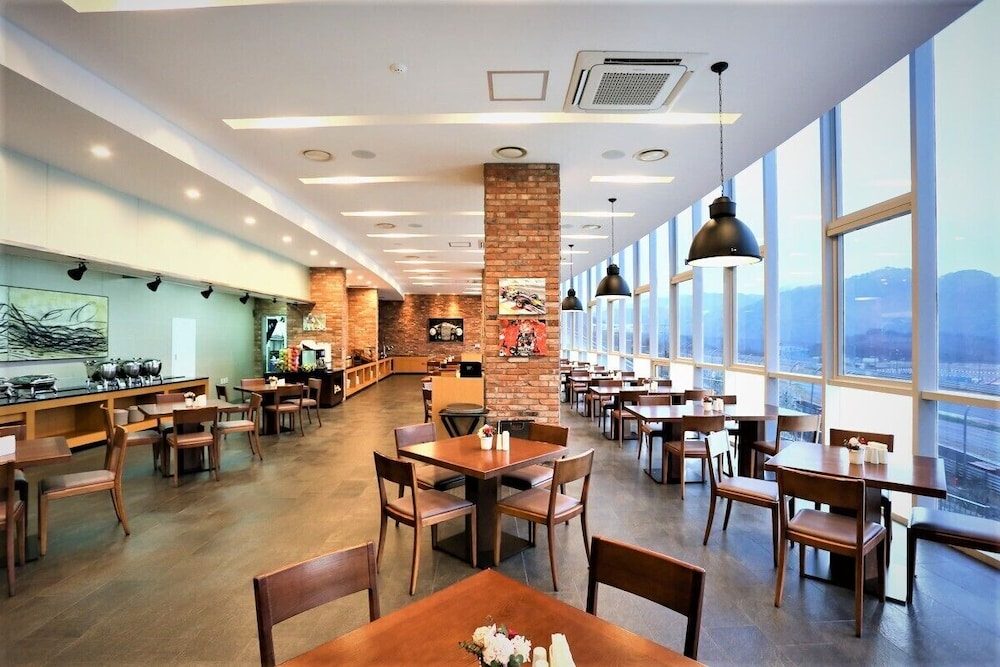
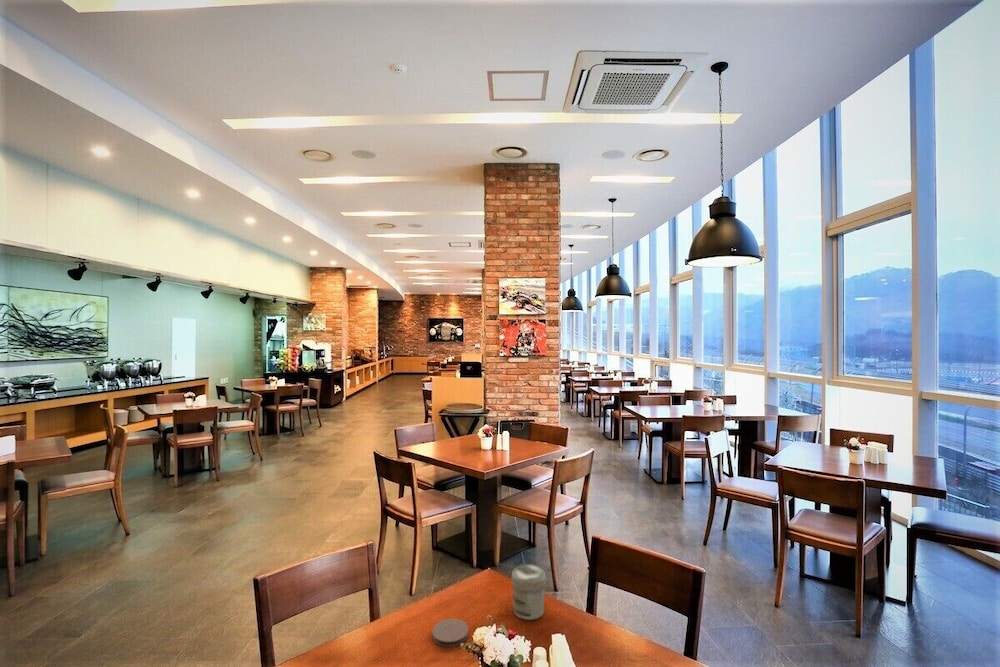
+ jar [511,563,547,621]
+ coaster [432,618,469,648]
